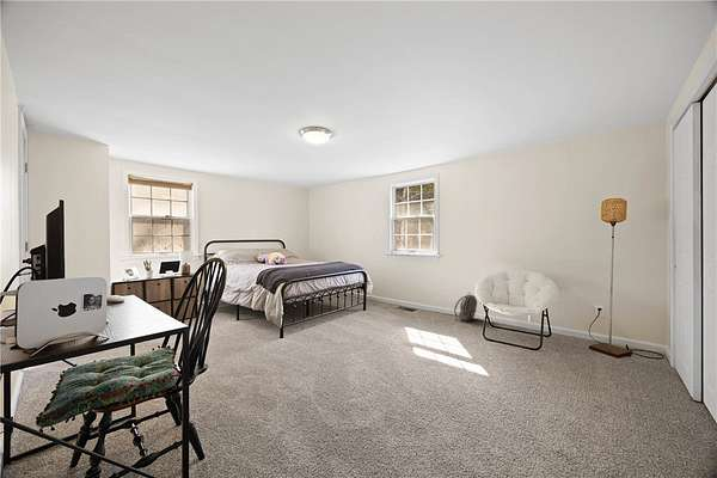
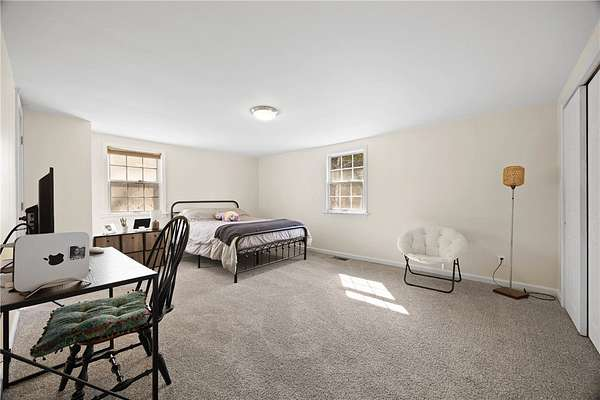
- backpack [453,292,478,323]
